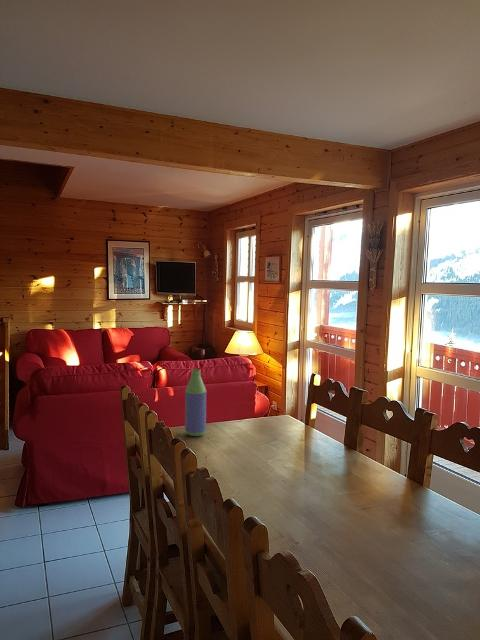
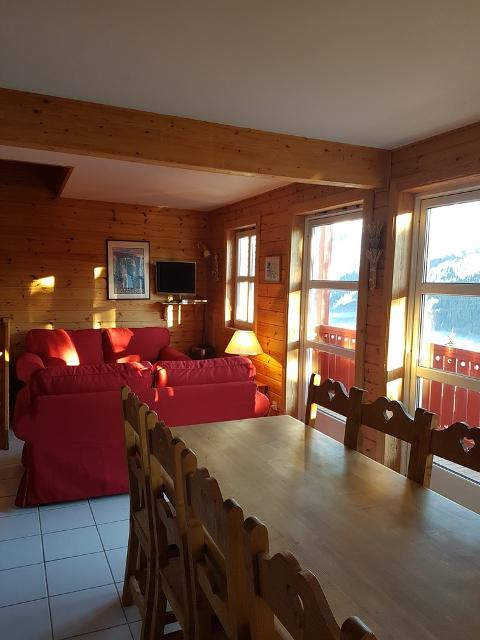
- bottle [184,368,207,437]
